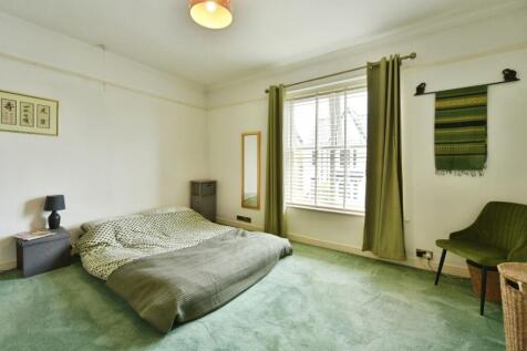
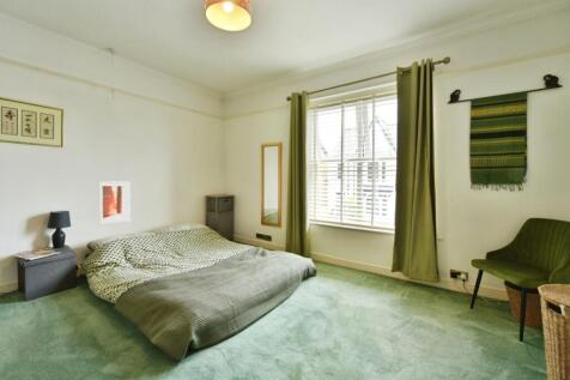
+ wall art [99,180,132,225]
